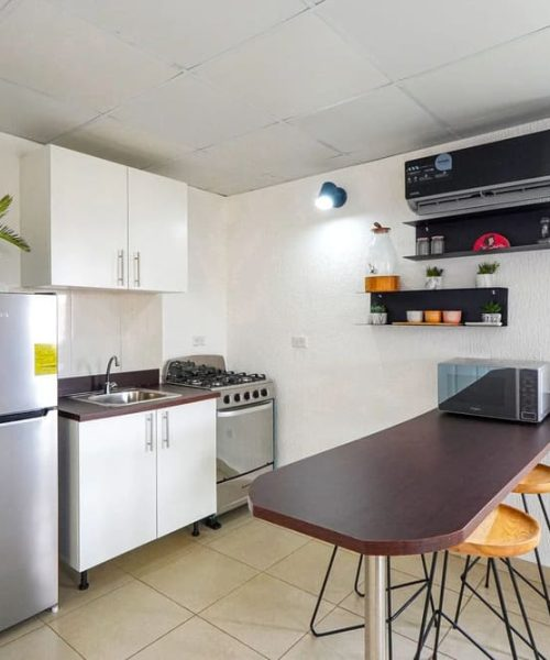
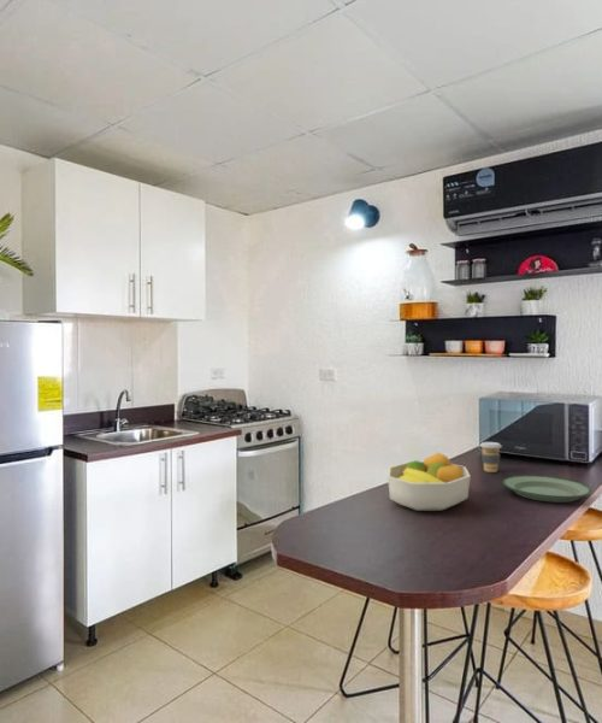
+ coffee cup [479,441,503,474]
+ fruit bowl [386,452,472,512]
+ plate [502,475,594,504]
